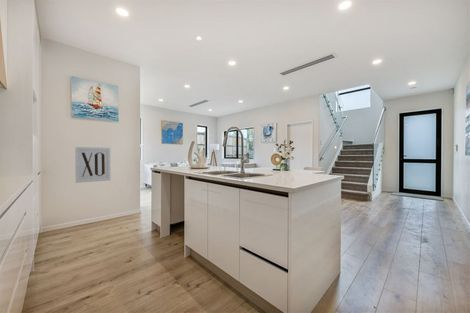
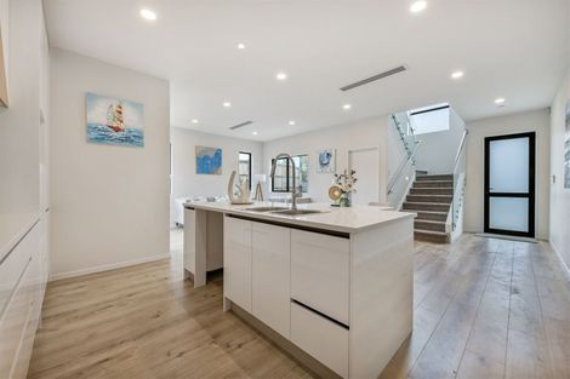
- wall art [74,146,111,184]
